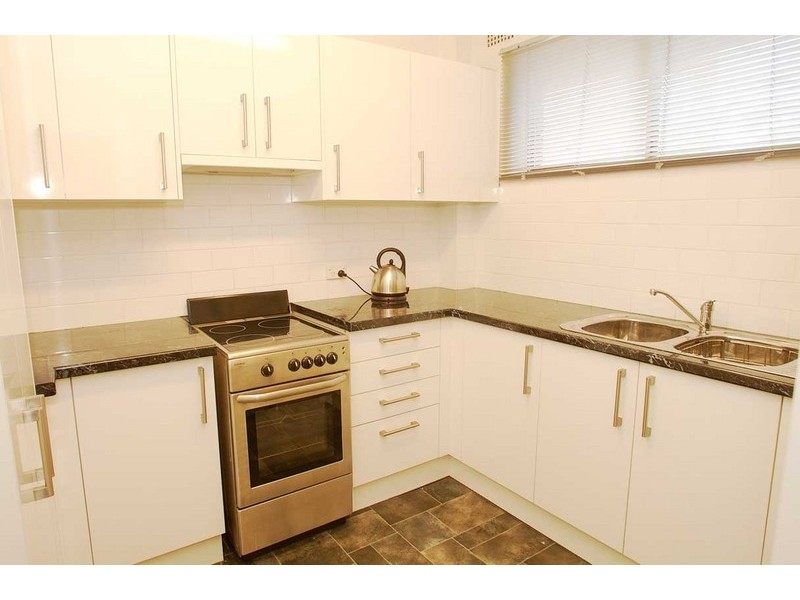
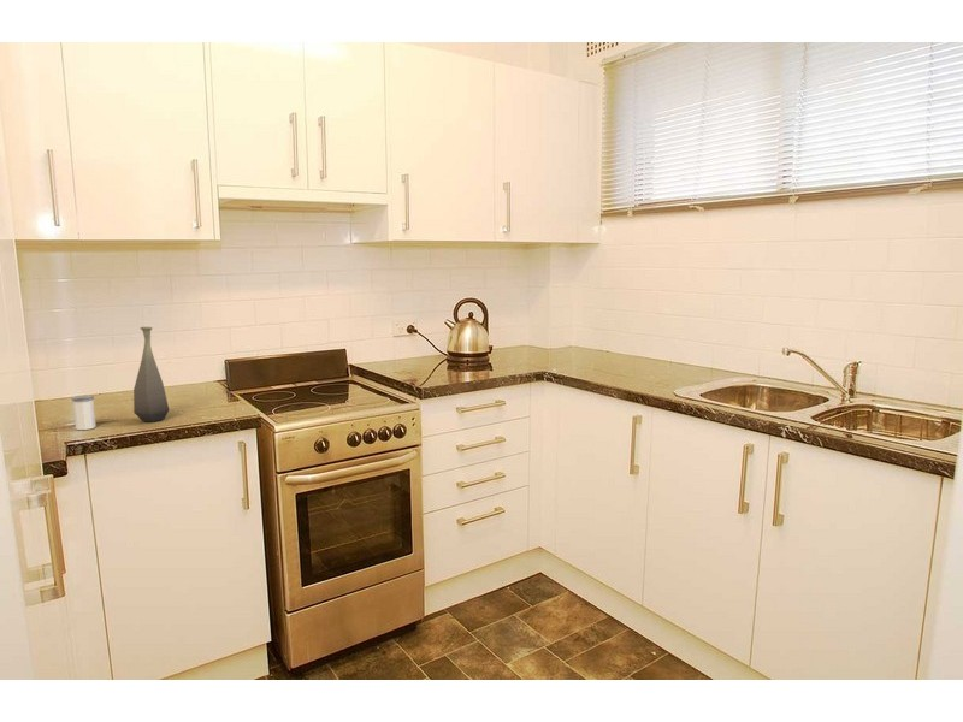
+ bottle [132,326,170,424]
+ salt shaker [71,393,98,431]
